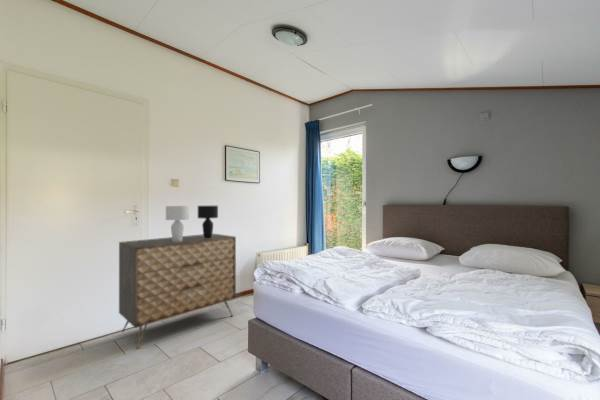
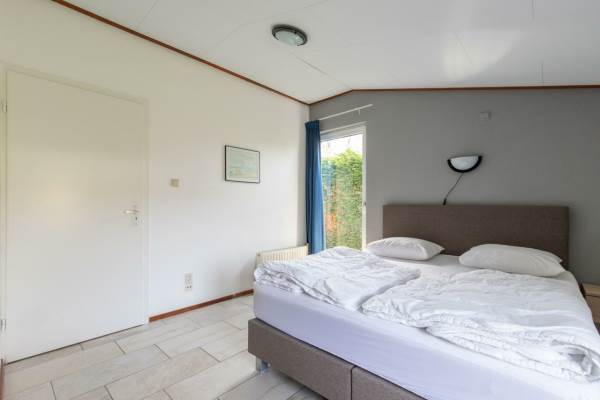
- table lamp [165,205,219,242]
- dresser [118,233,237,350]
